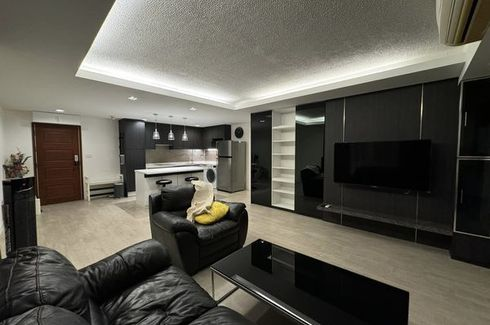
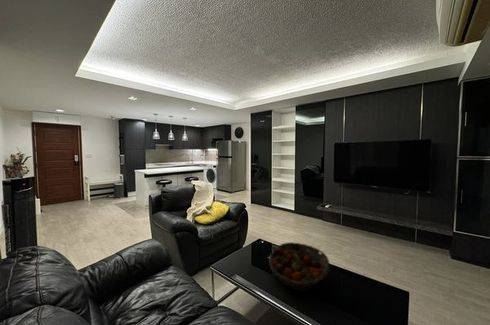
+ fruit basket [268,241,330,292]
